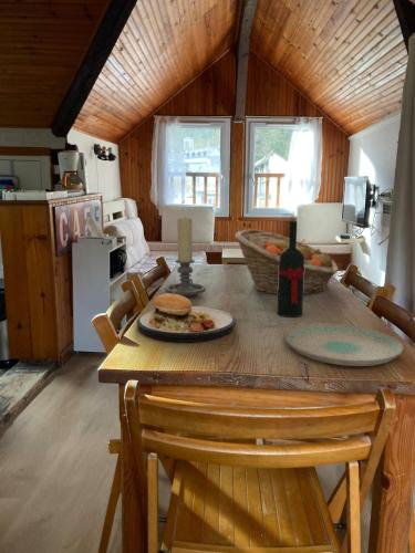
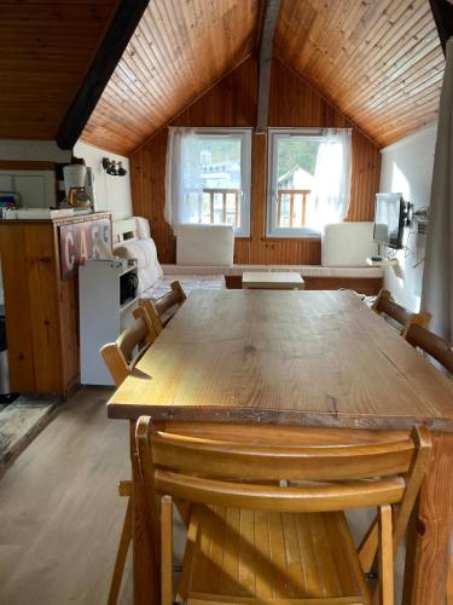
- plate [136,276,237,343]
- candle holder [164,217,207,298]
- fruit basket [234,229,339,295]
- plate [284,322,404,367]
- wine bottle [277,216,304,319]
